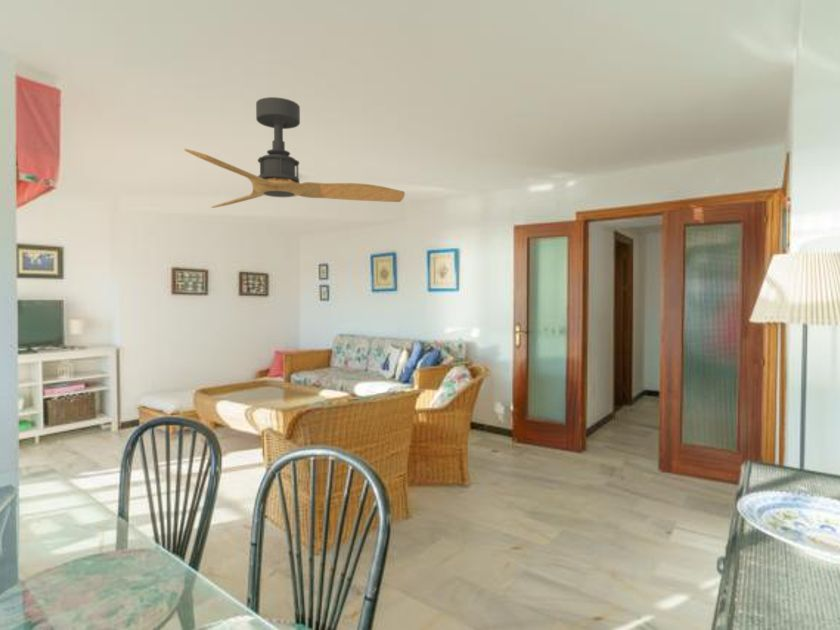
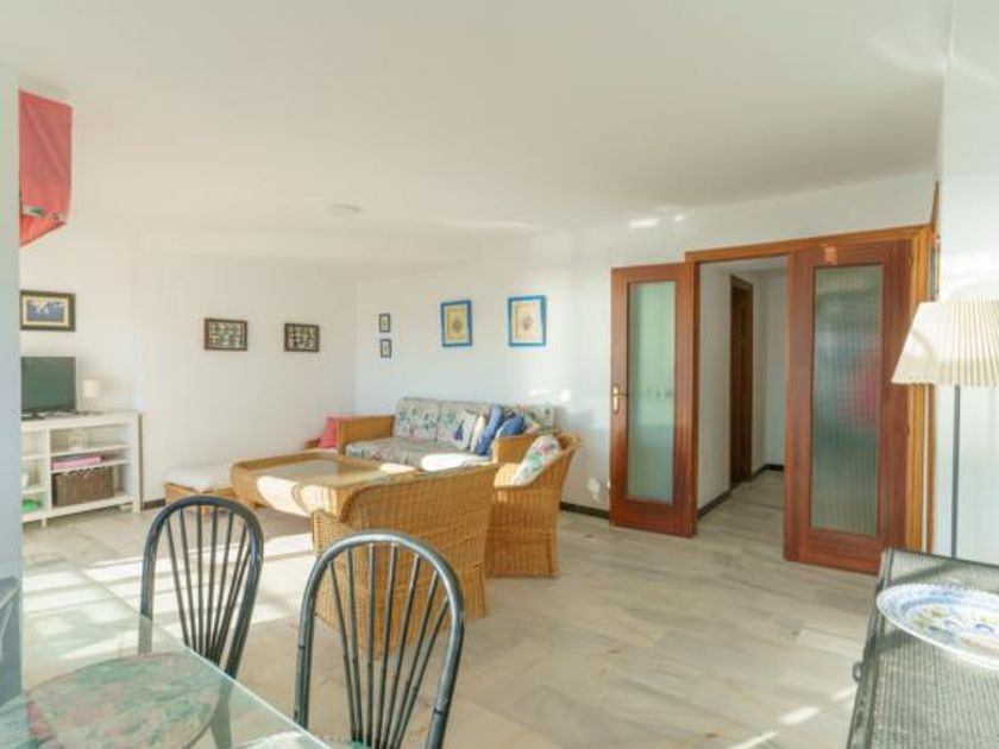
- ceiling fan [184,96,406,209]
